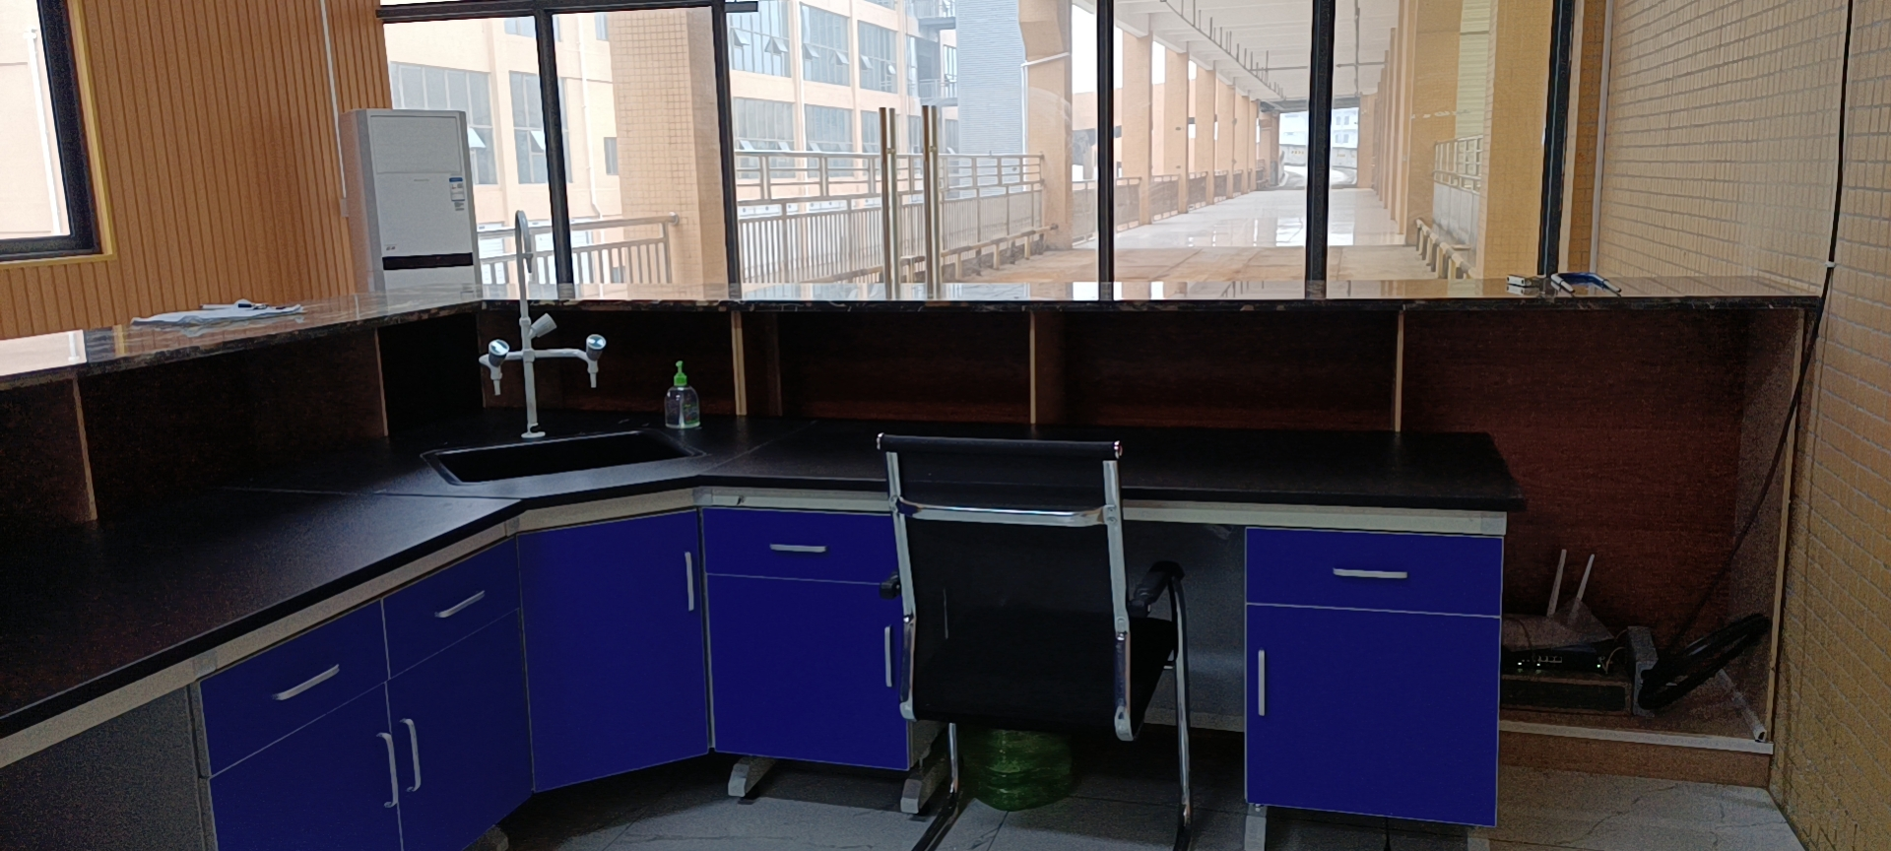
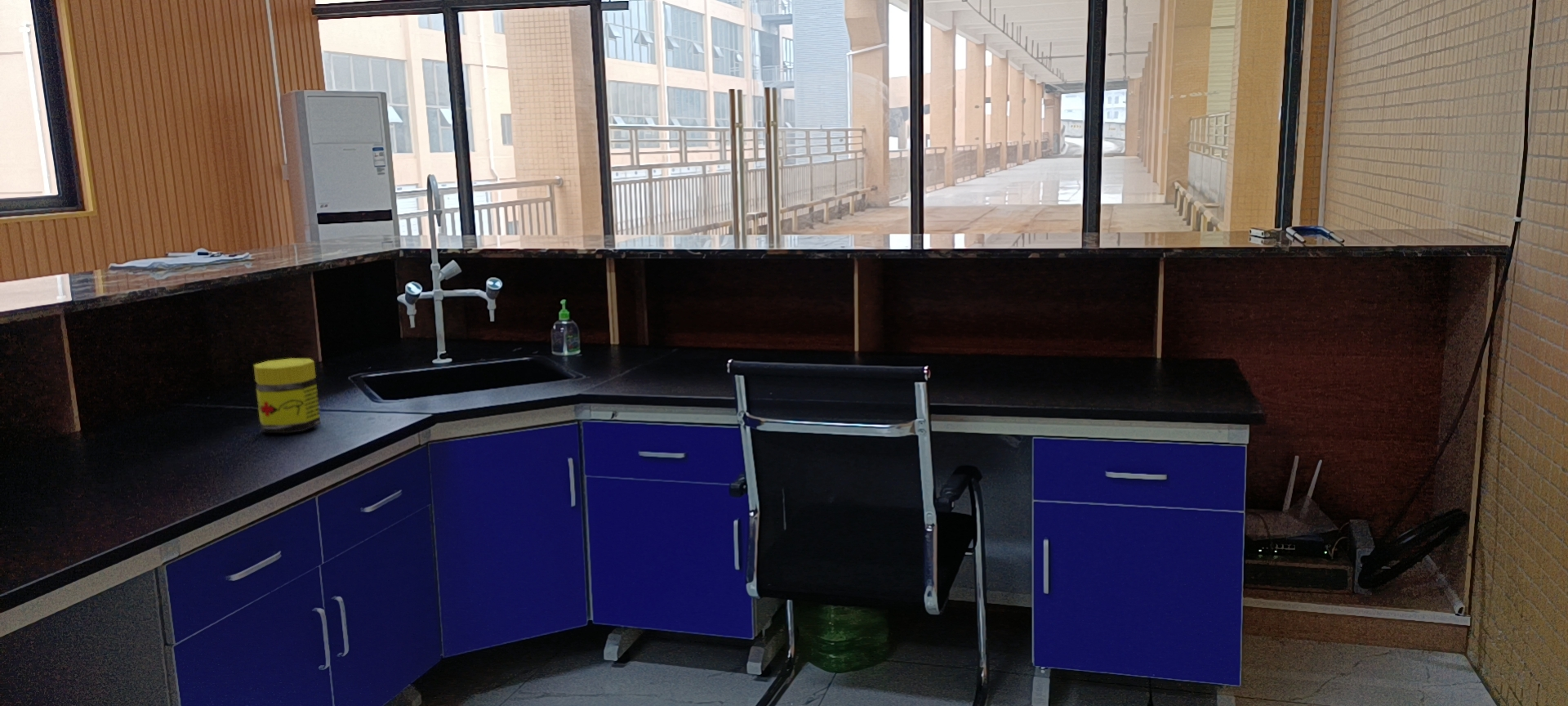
+ jar [253,357,322,434]
